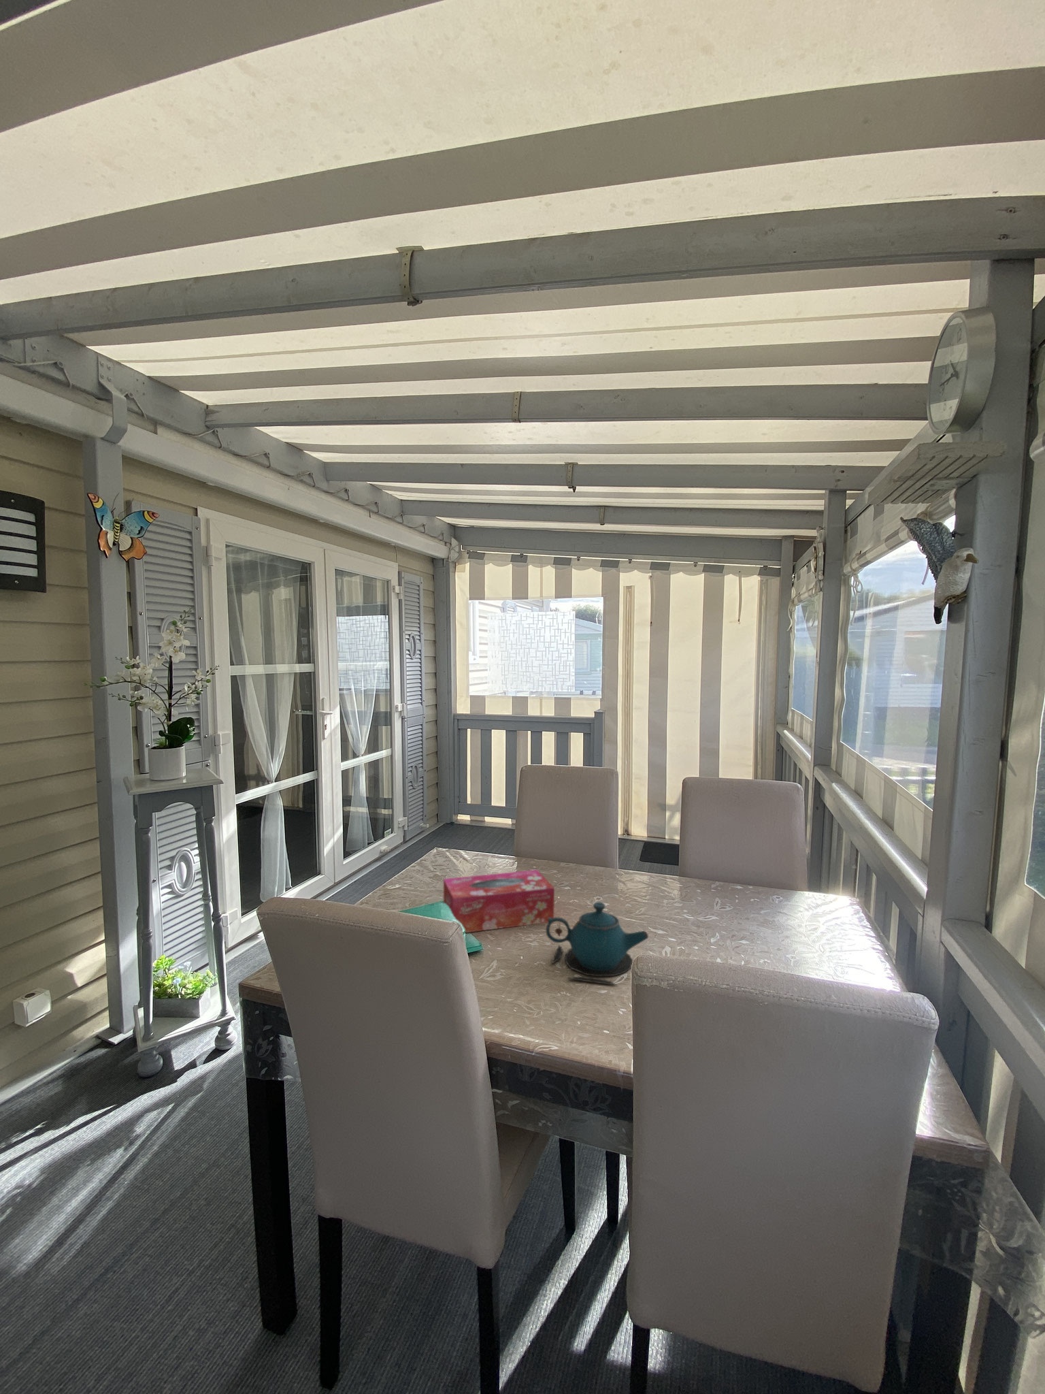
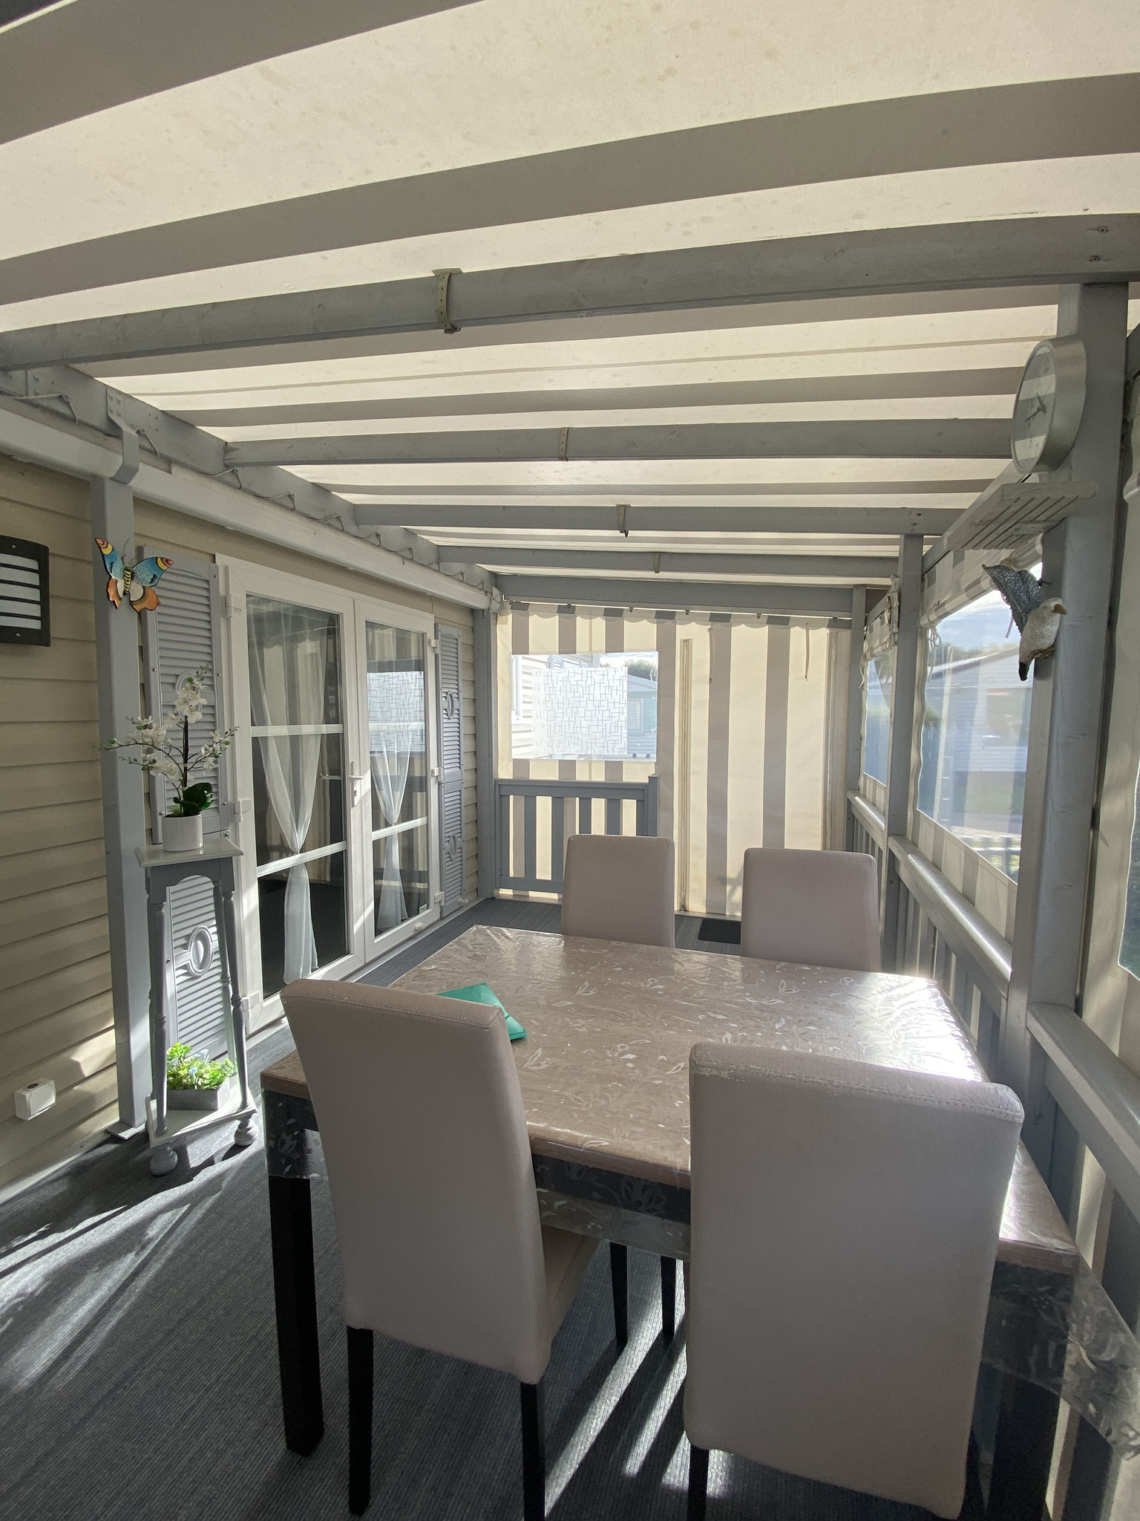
- teapot [546,902,649,987]
- tissue box [442,869,555,933]
